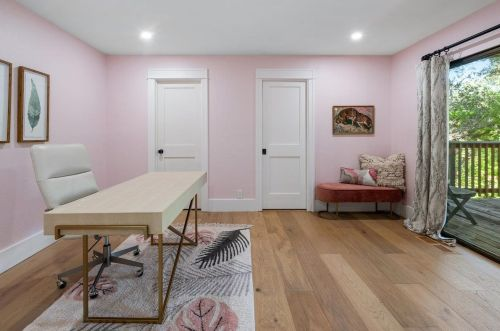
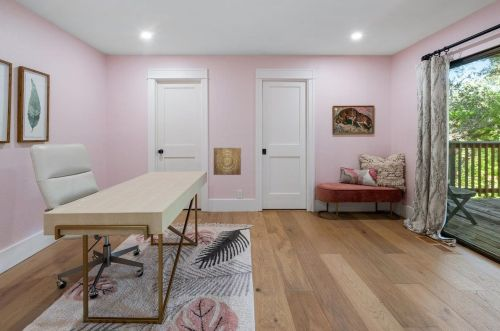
+ wall art [213,147,242,176]
